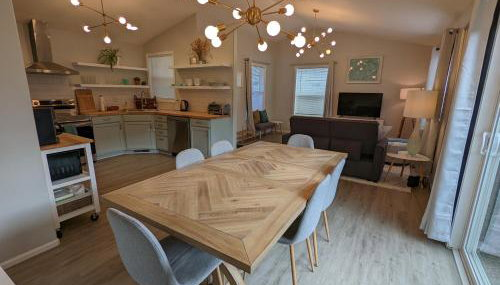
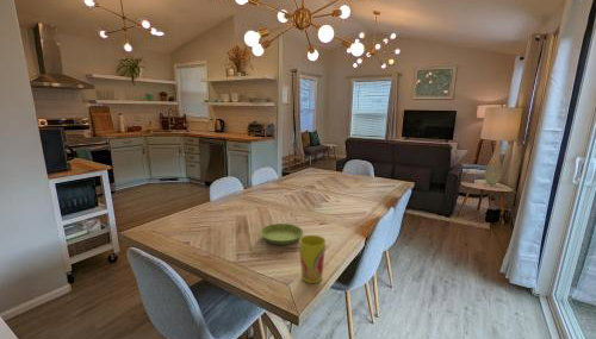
+ cup [298,234,327,284]
+ saucer [260,222,304,246]
